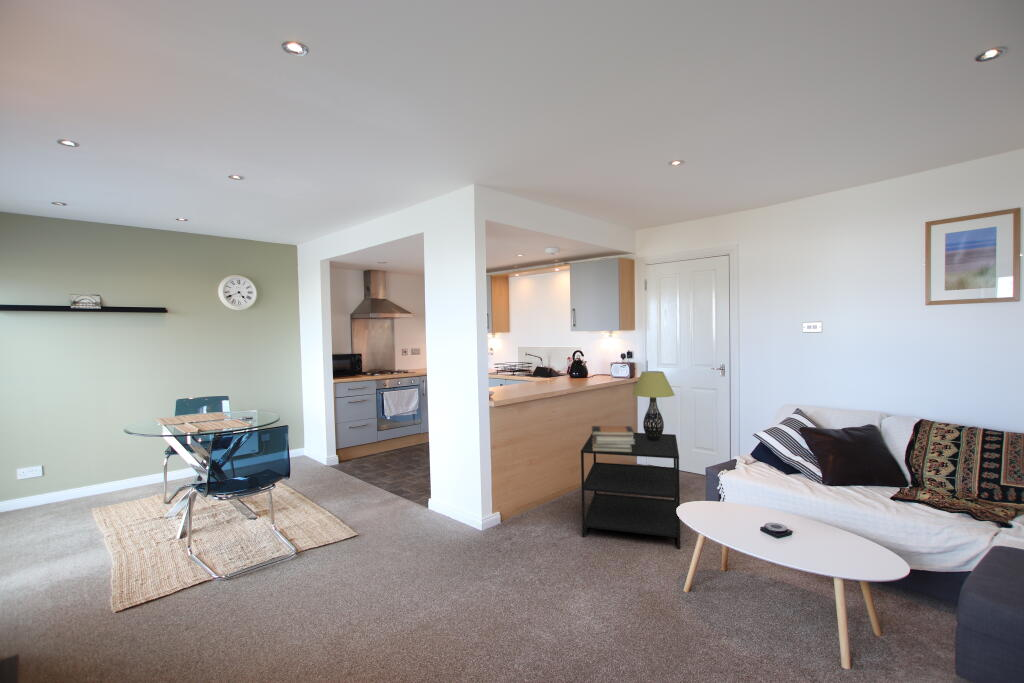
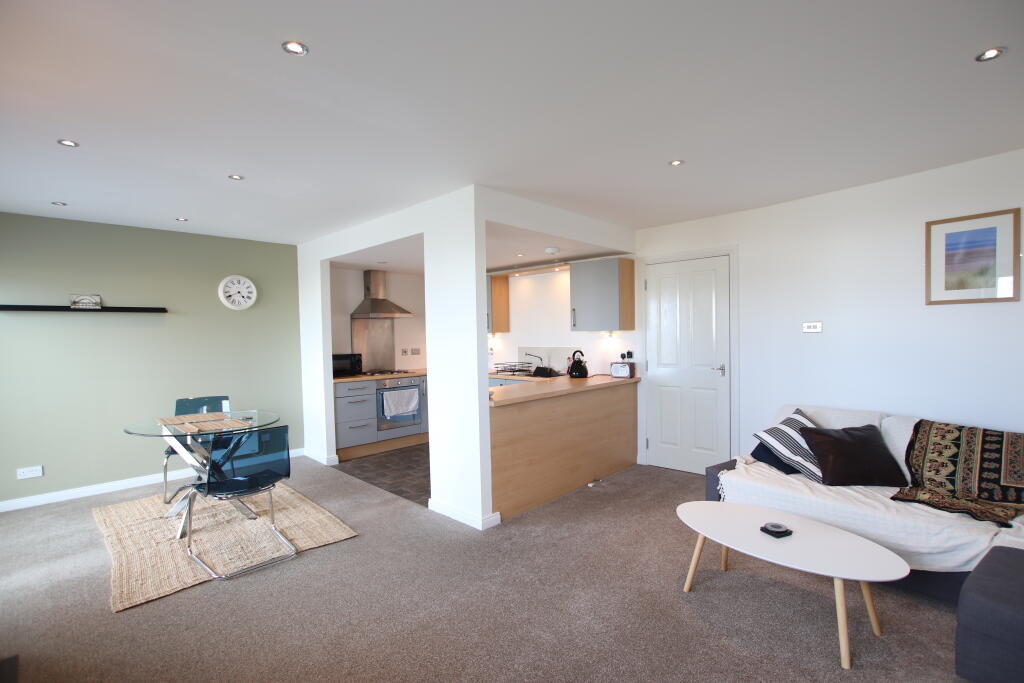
- side table [580,432,681,550]
- table lamp [631,370,676,441]
- book stack [591,425,635,452]
